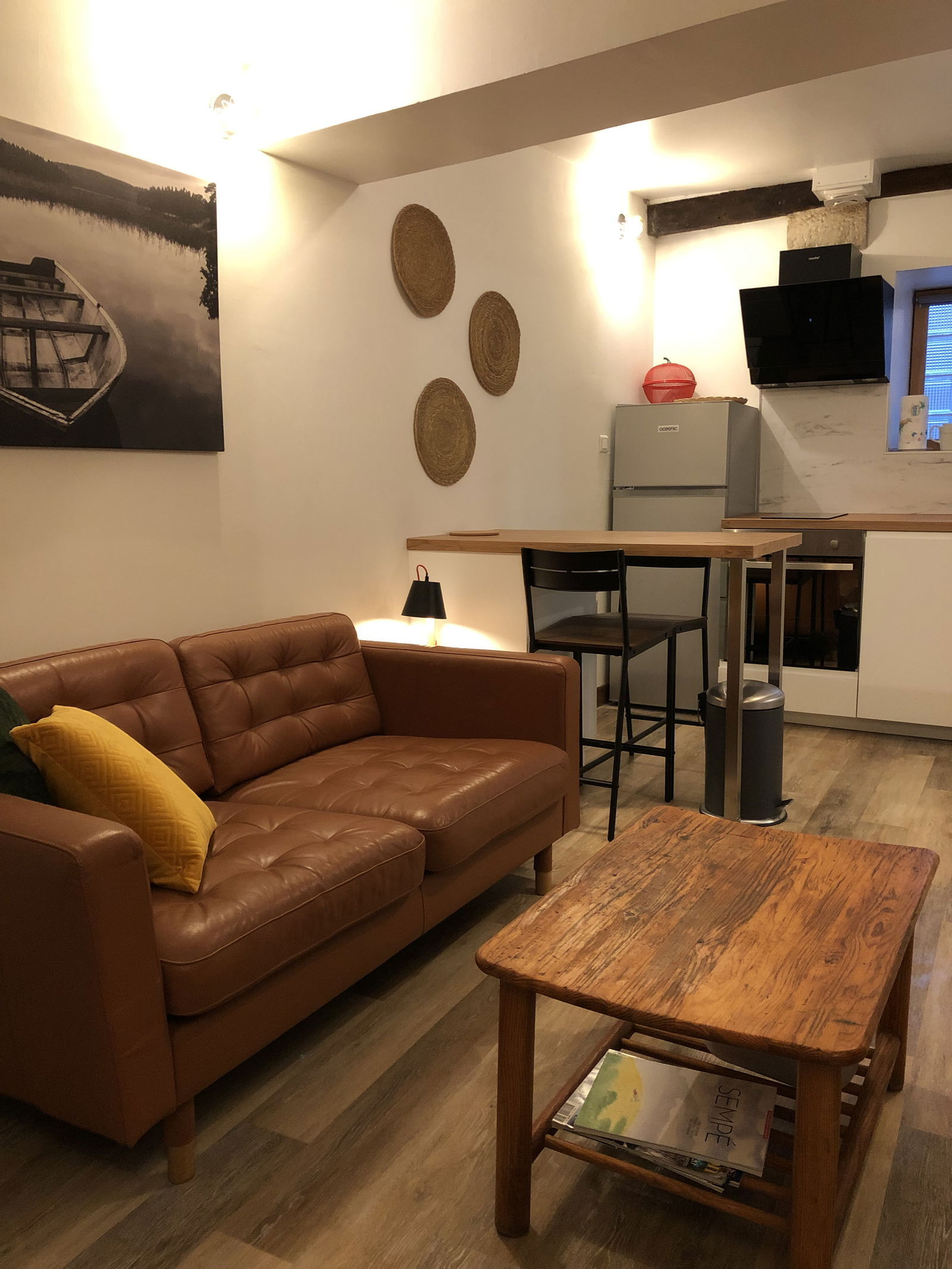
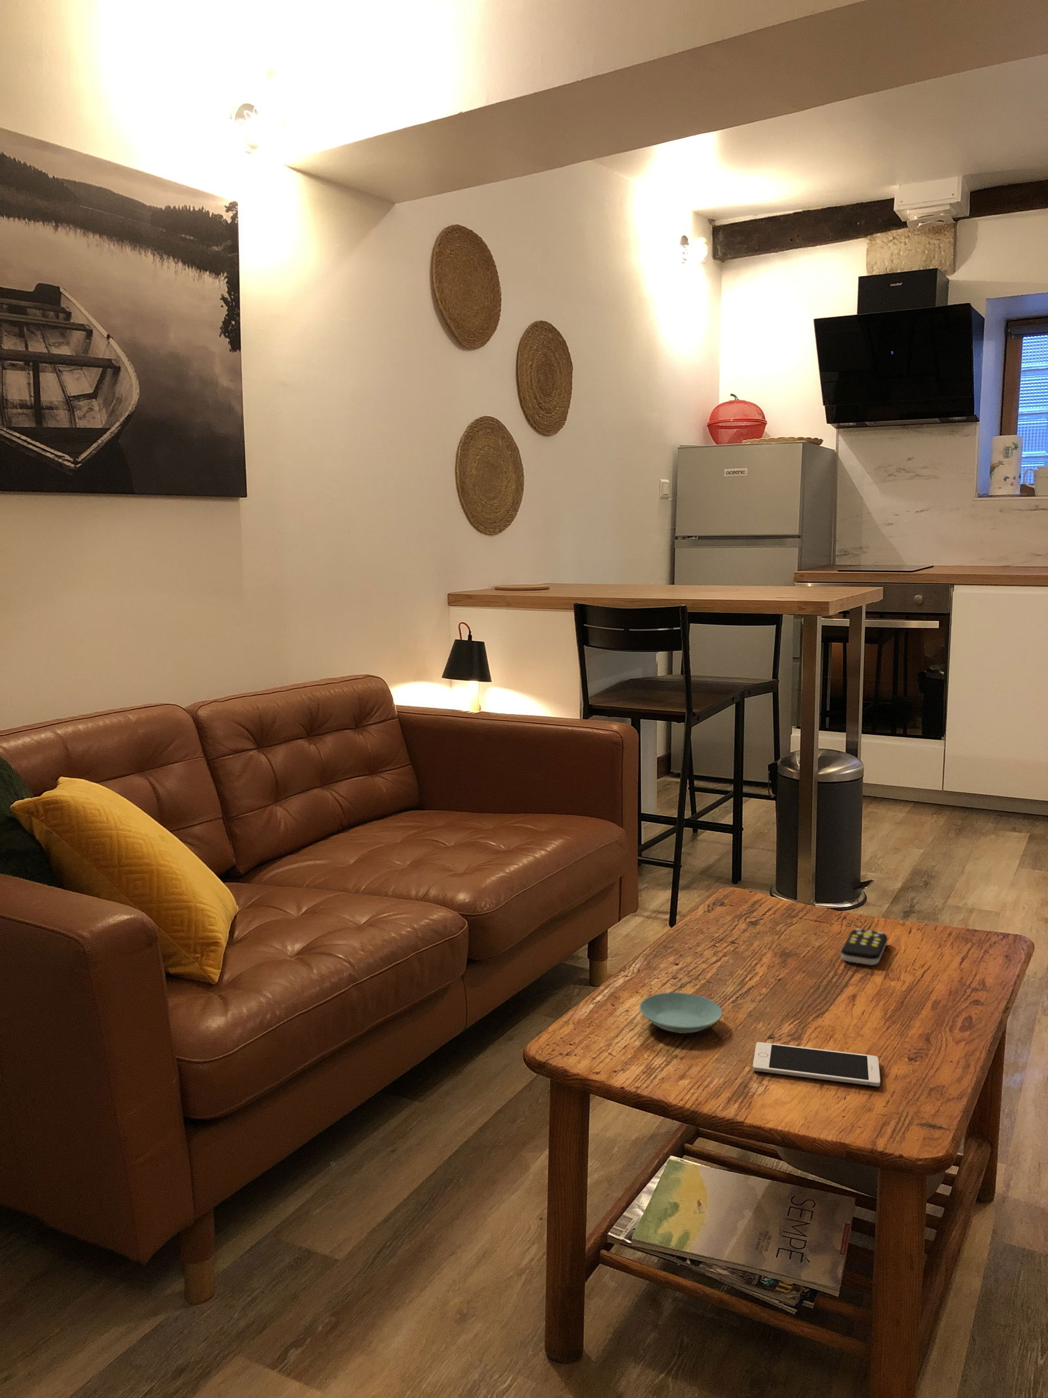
+ cell phone [752,1041,881,1087]
+ remote control [840,928,888,965]
+ saucer [638,991,722,1034]
